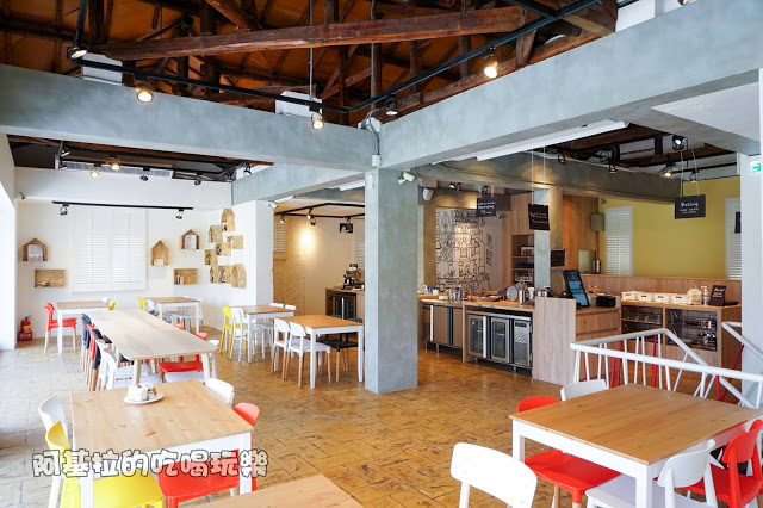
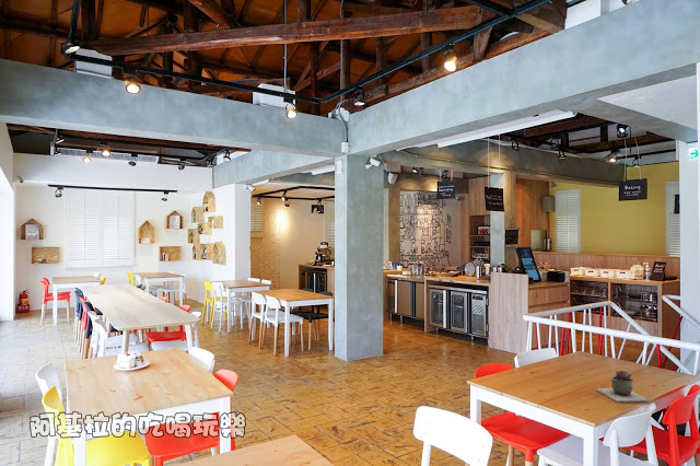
+ succulent plant [596,369,650,404]
